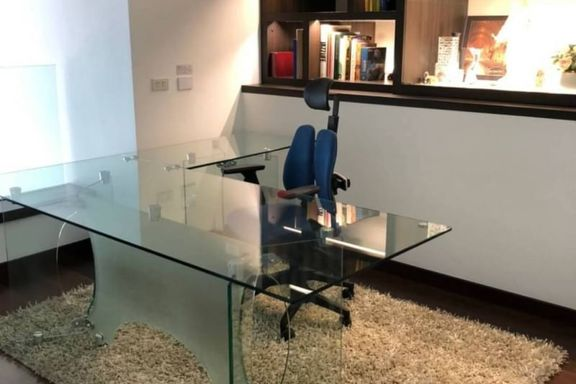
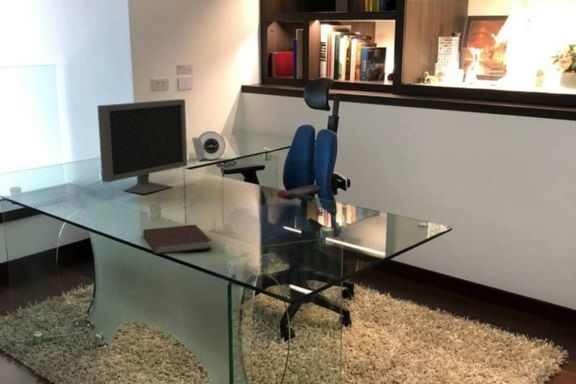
+ monitor [96,98,188,195]
+ notebook [142,224,213,256]
+ alarm clock [191,130,226,162]
